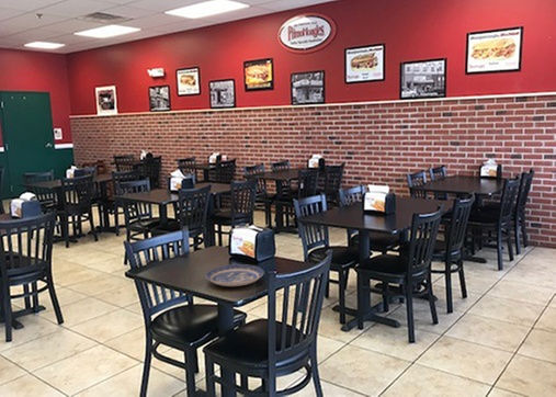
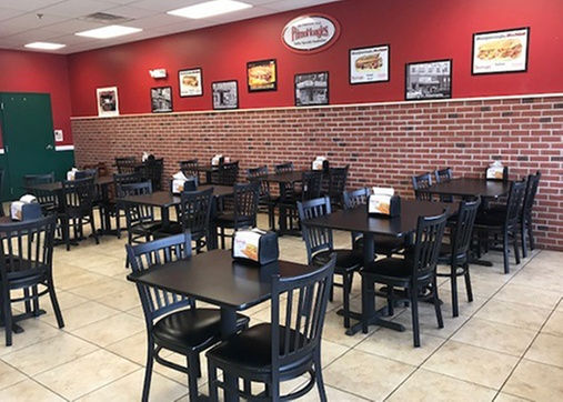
- plate [205,263,265,287]
